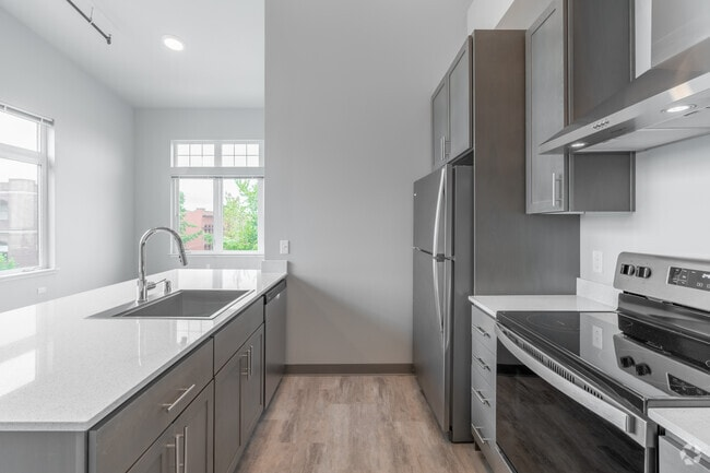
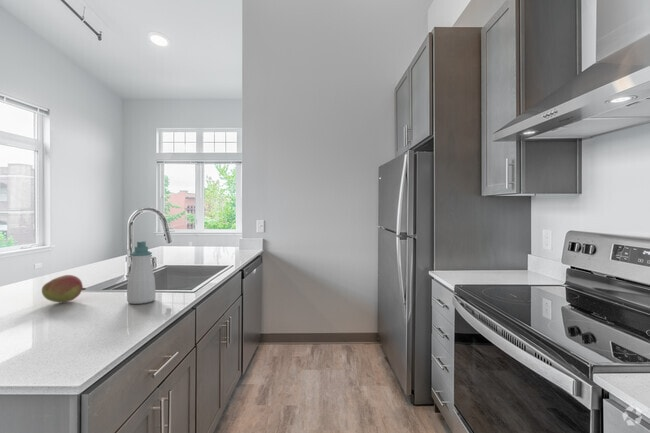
+ soap bottle [126,240,156,305]
+ fruit [41,274,87,303]
